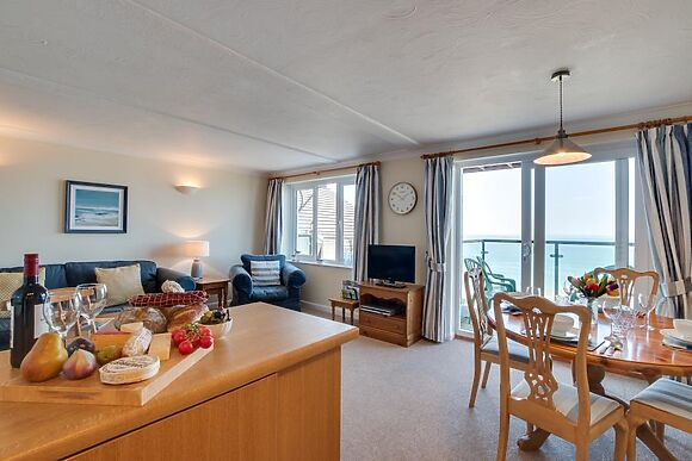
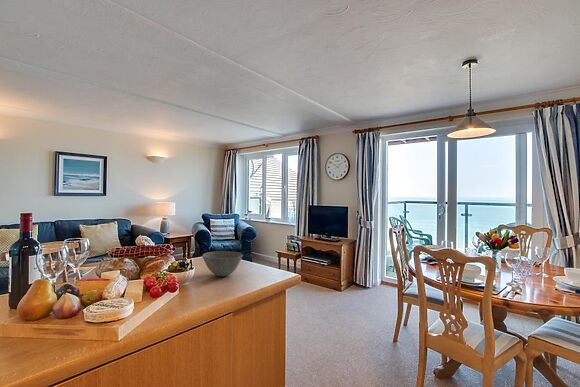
+ bowl [201,250,244,277]
